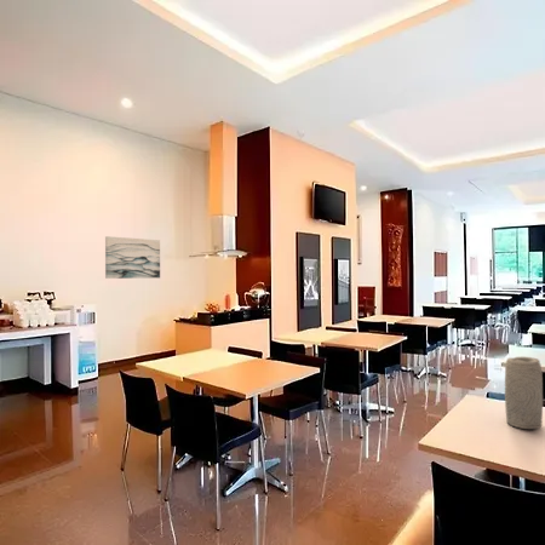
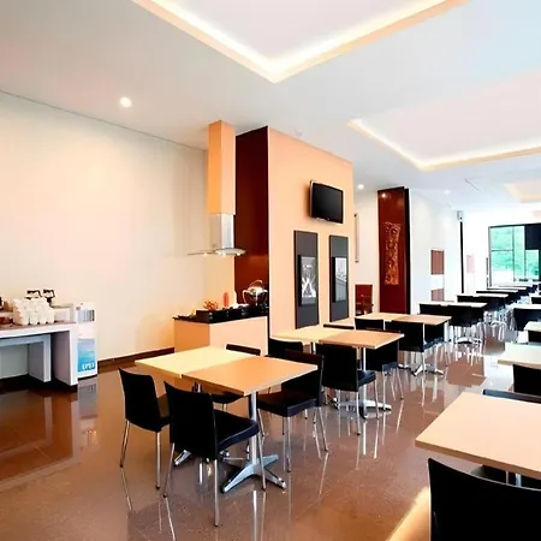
- vase [504,356,544,430]
- wall art [104,235,161,280]
